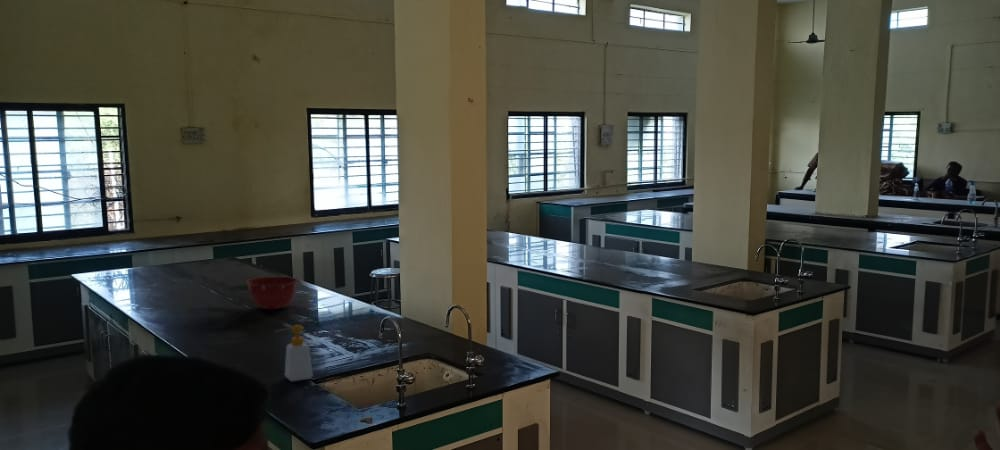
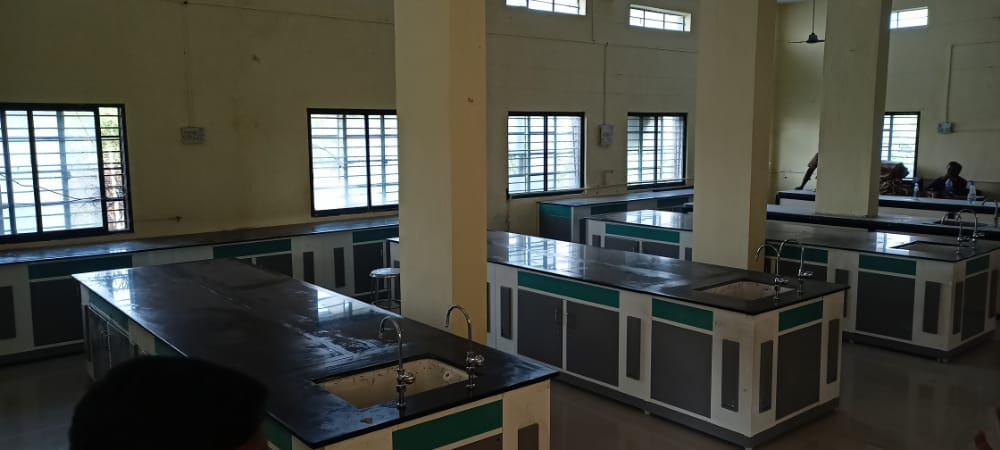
- mixing bowl [245,276,299,310]
- soap bottle [274,324,313,382]
